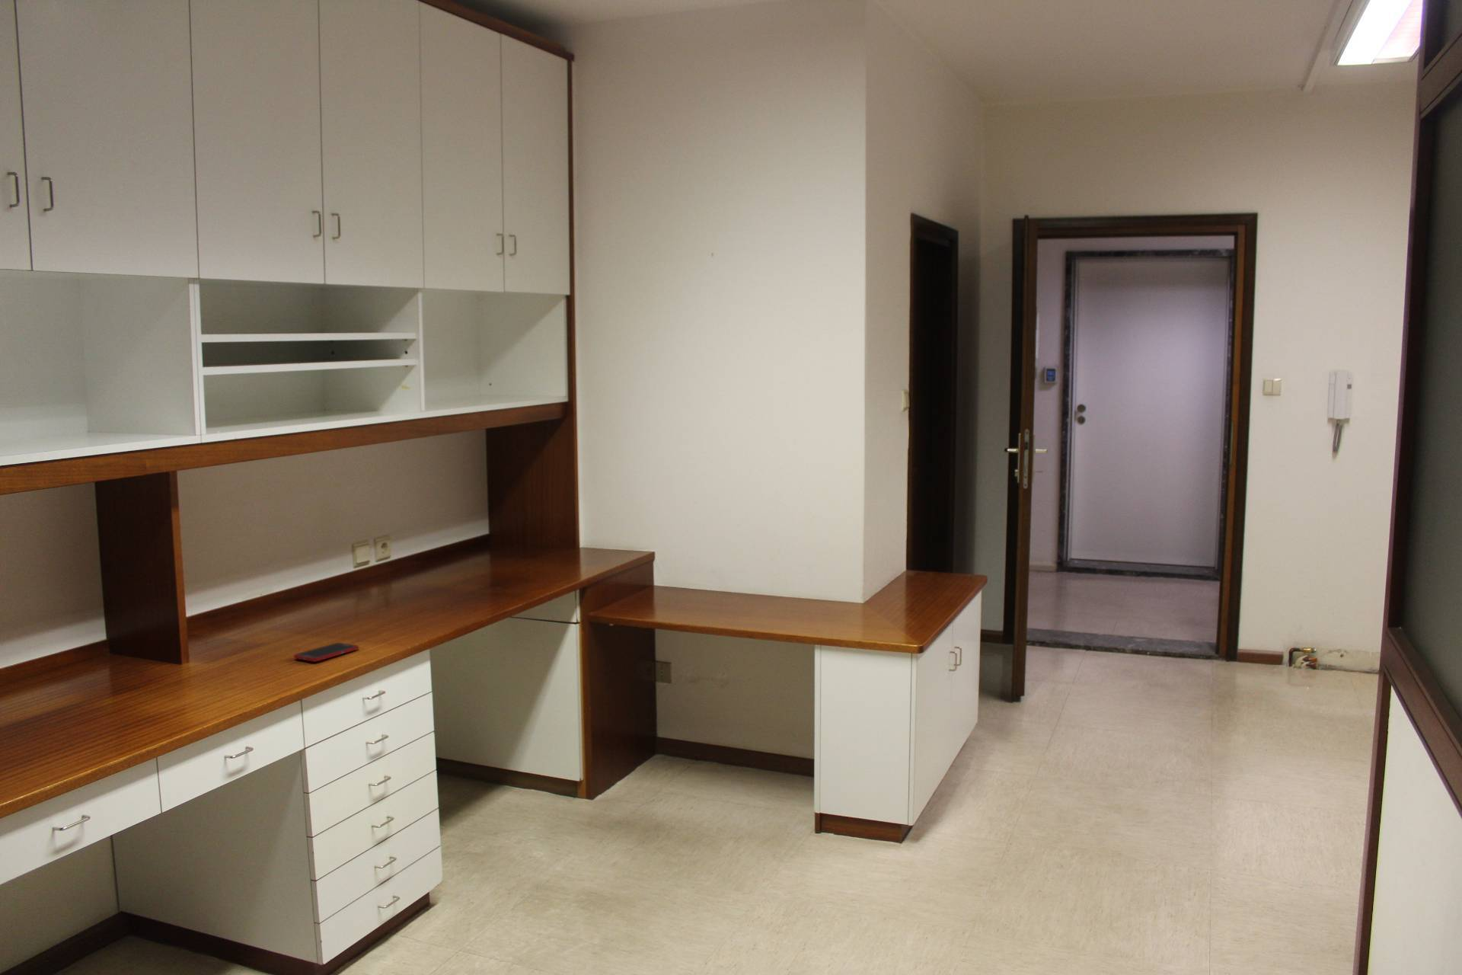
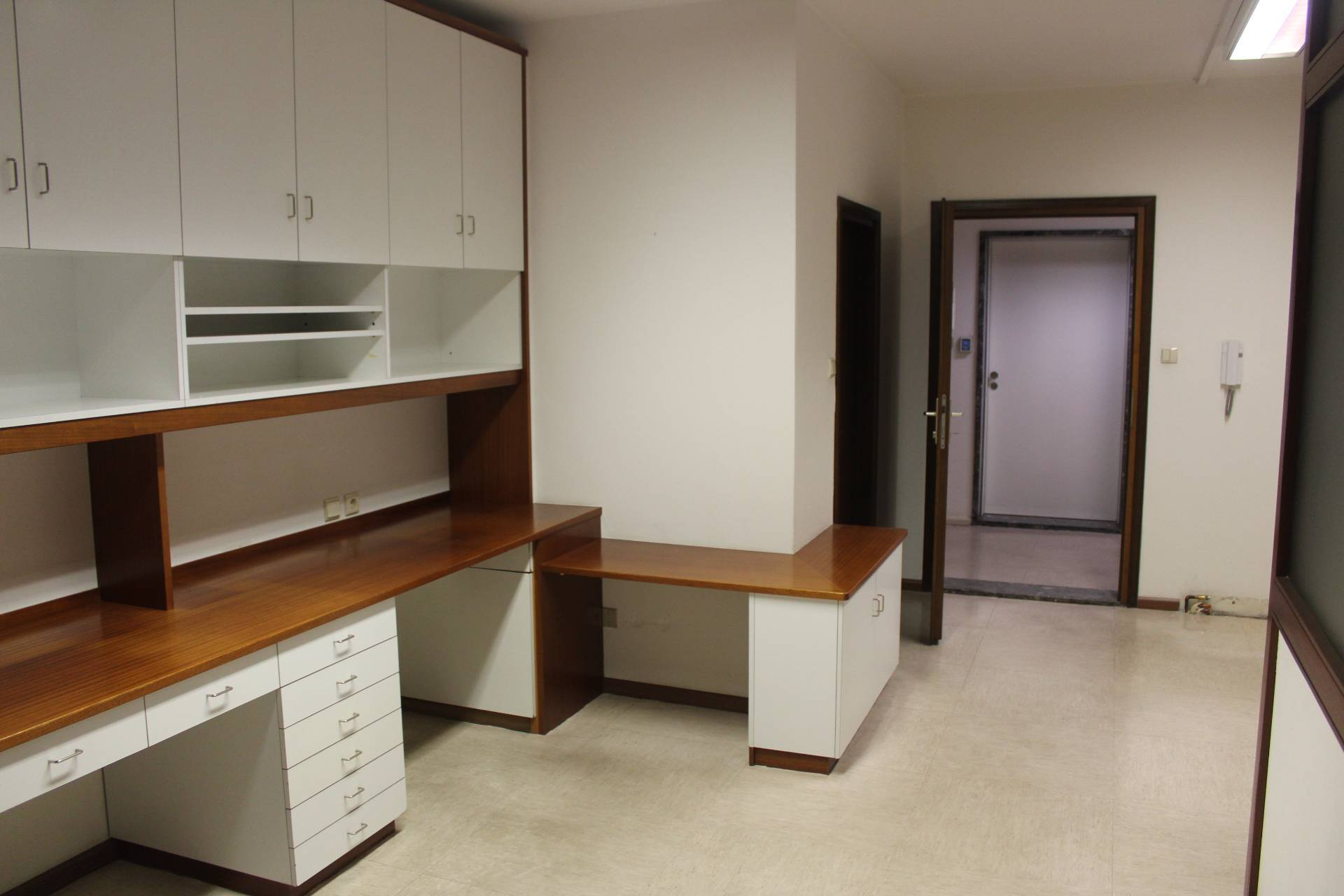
- cell phone [293,642,359,663]
